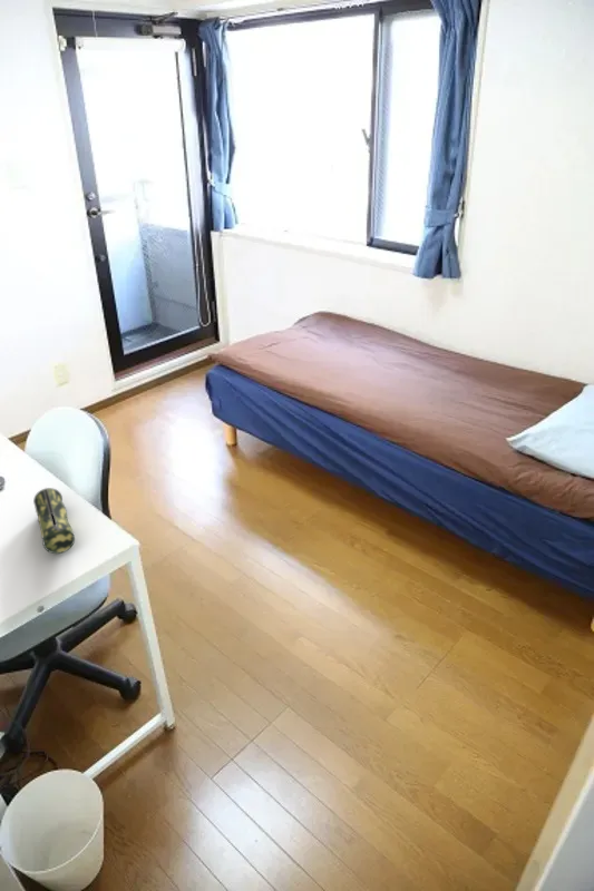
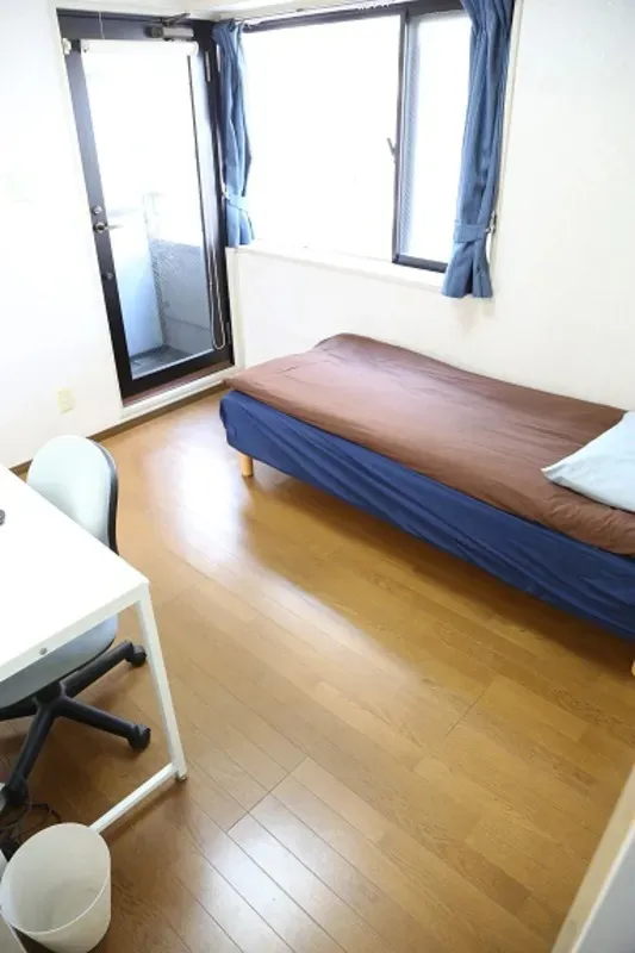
- pencil case [32,487,76,555]
